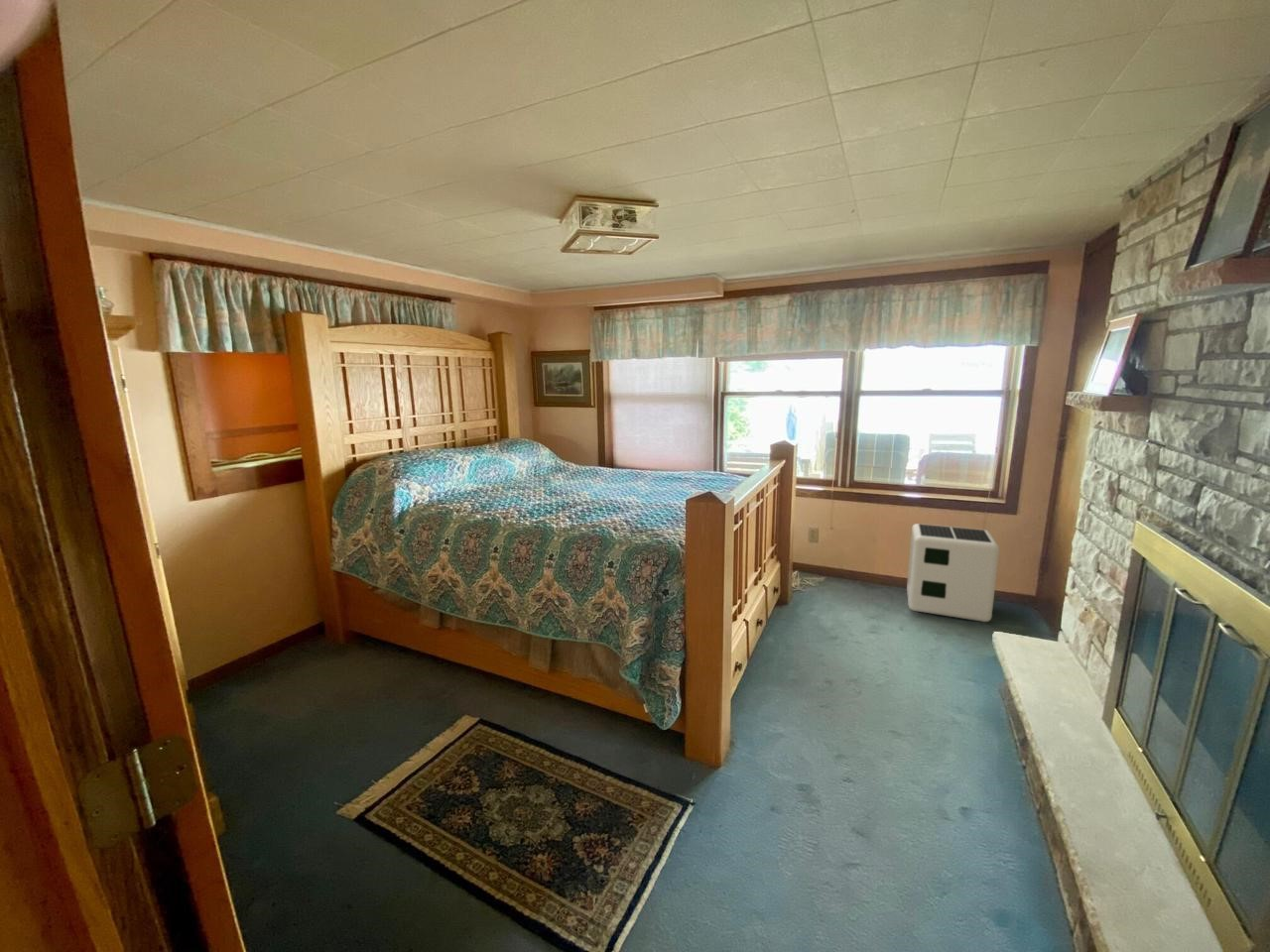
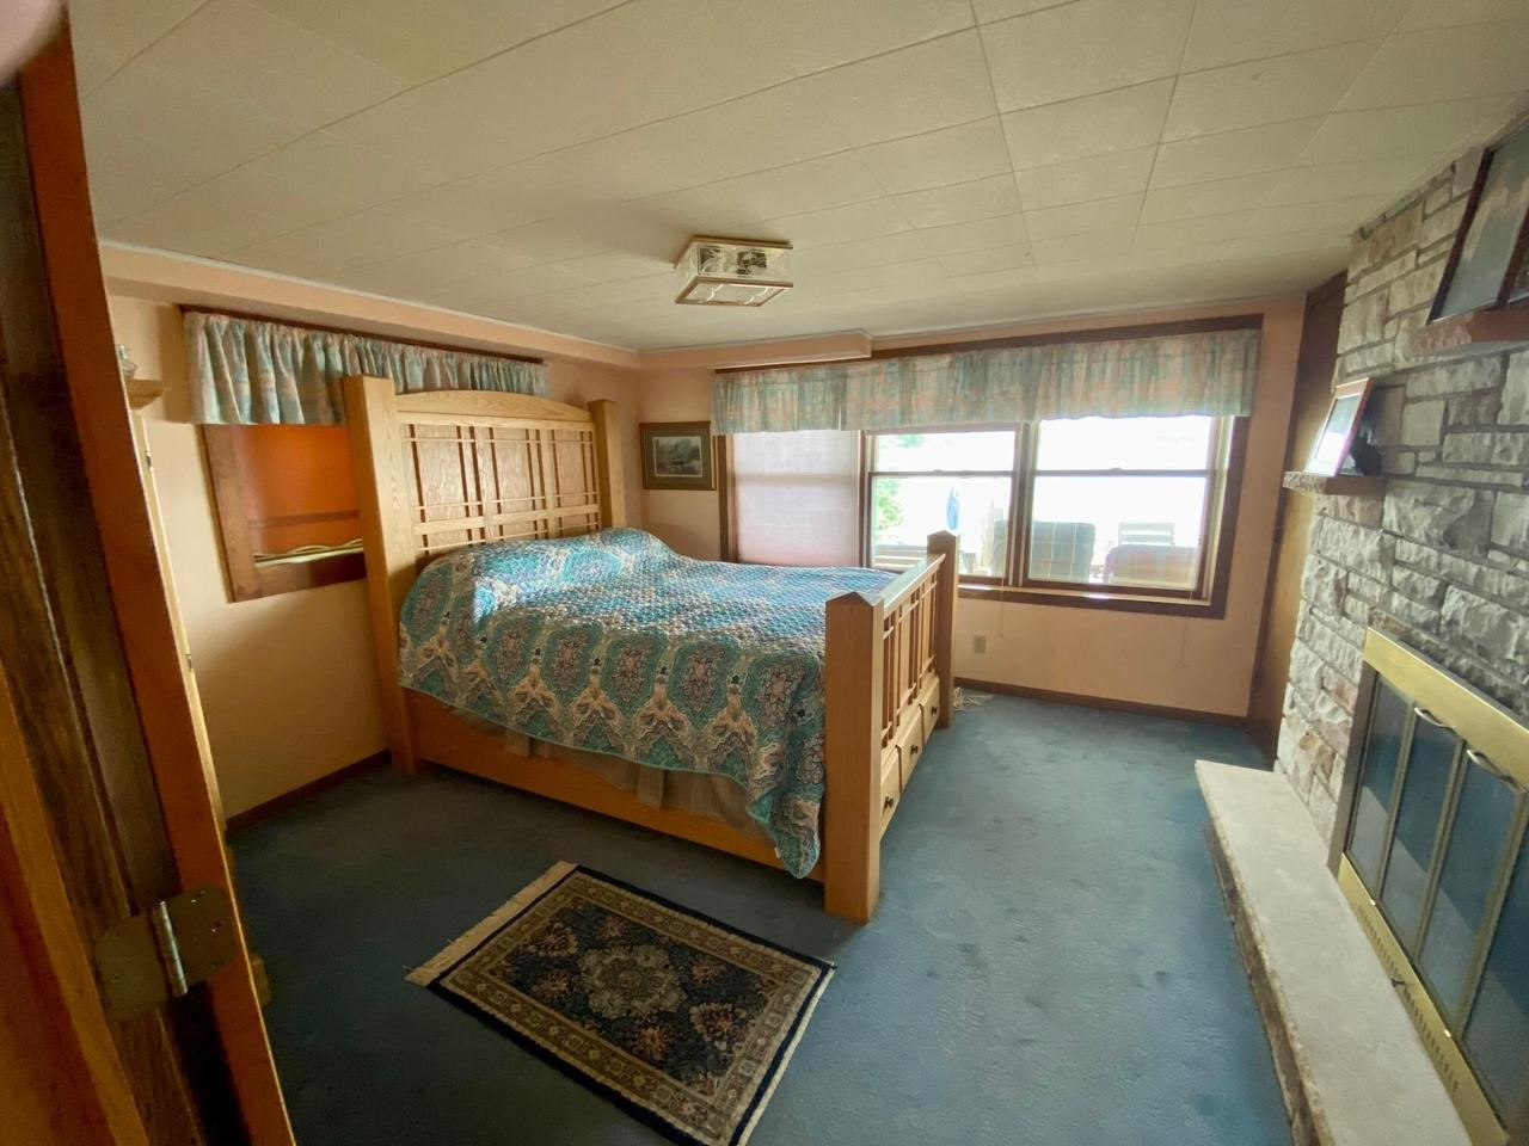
- air purifier [906,523,1000,623]
